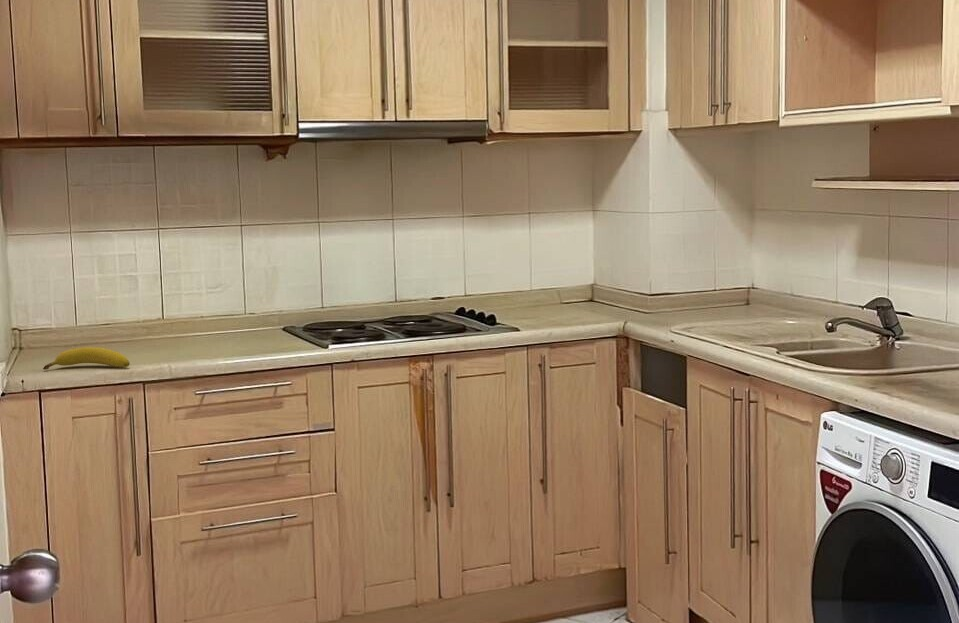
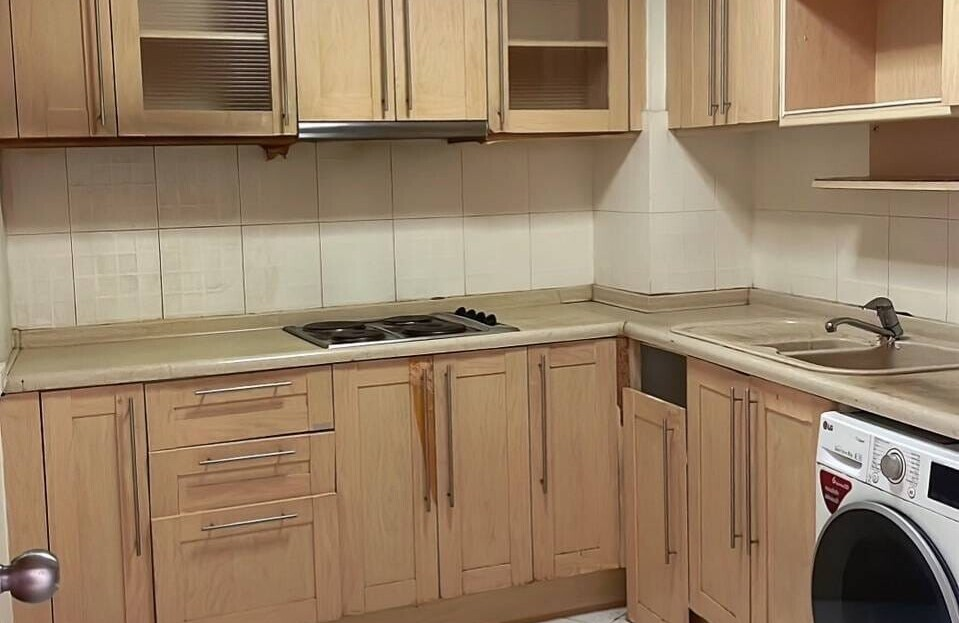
- fruit [42,346,131,371]
